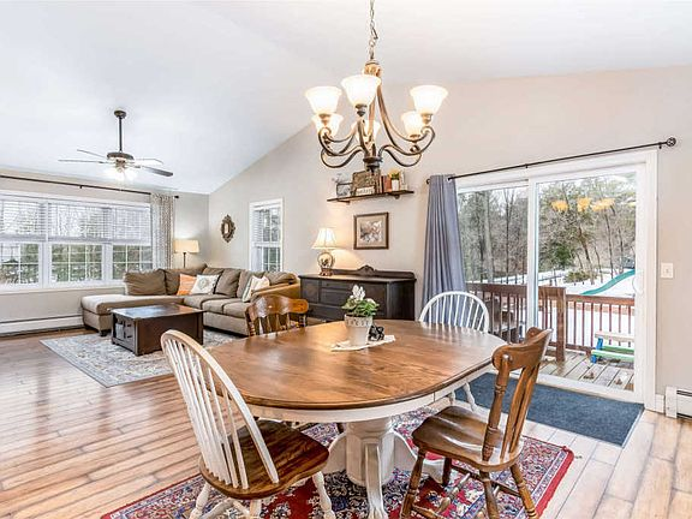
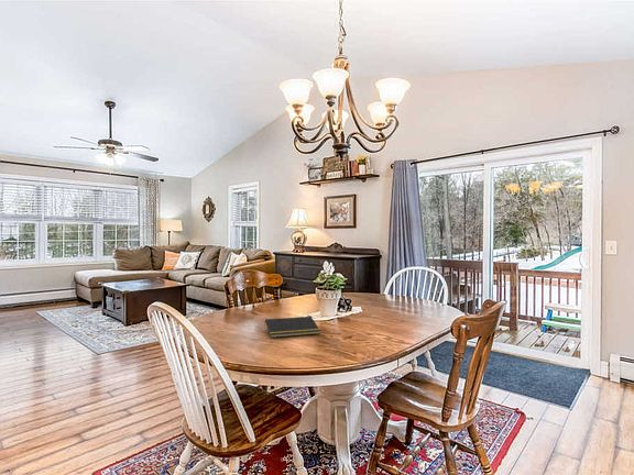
+ notepad [263,316,321,339]
